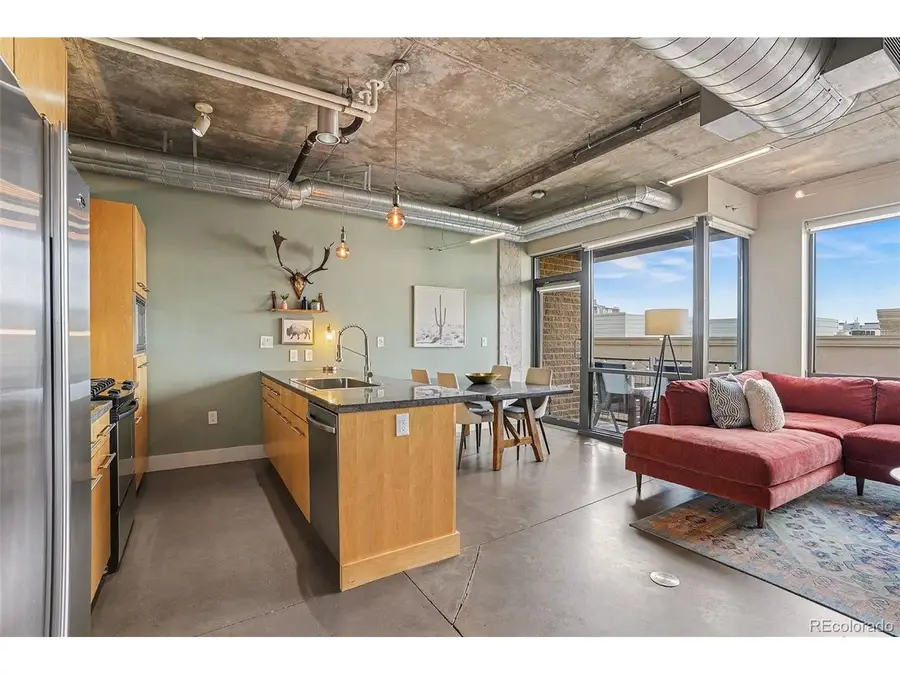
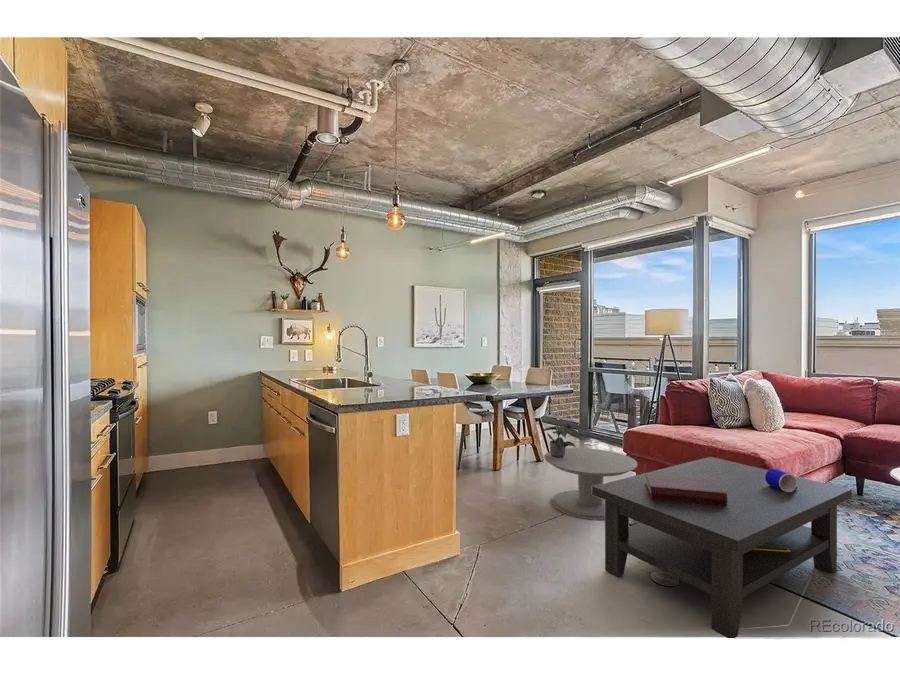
+ potted plant [541,423,583,458]
+ coffee table [592,456,853,639]
+ side table [543,447,639,521]
